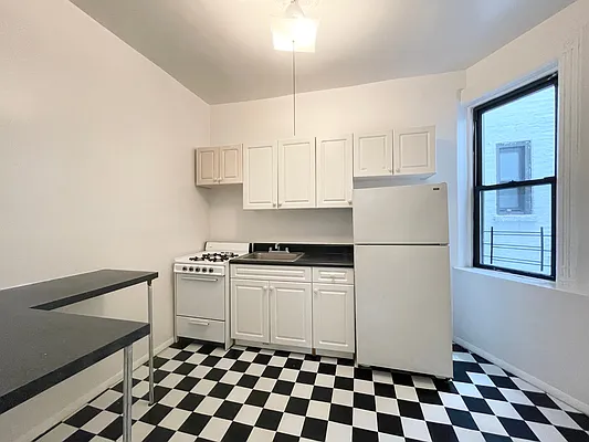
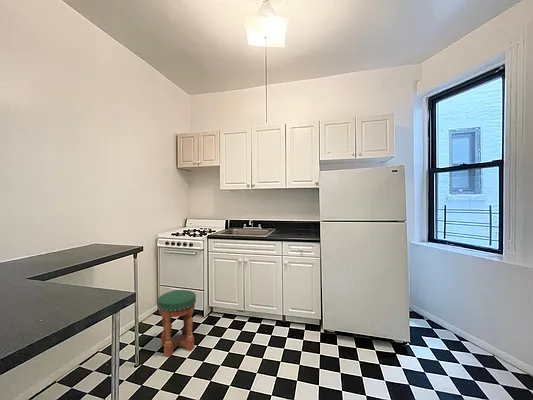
+ stool [157,289,197,358]
